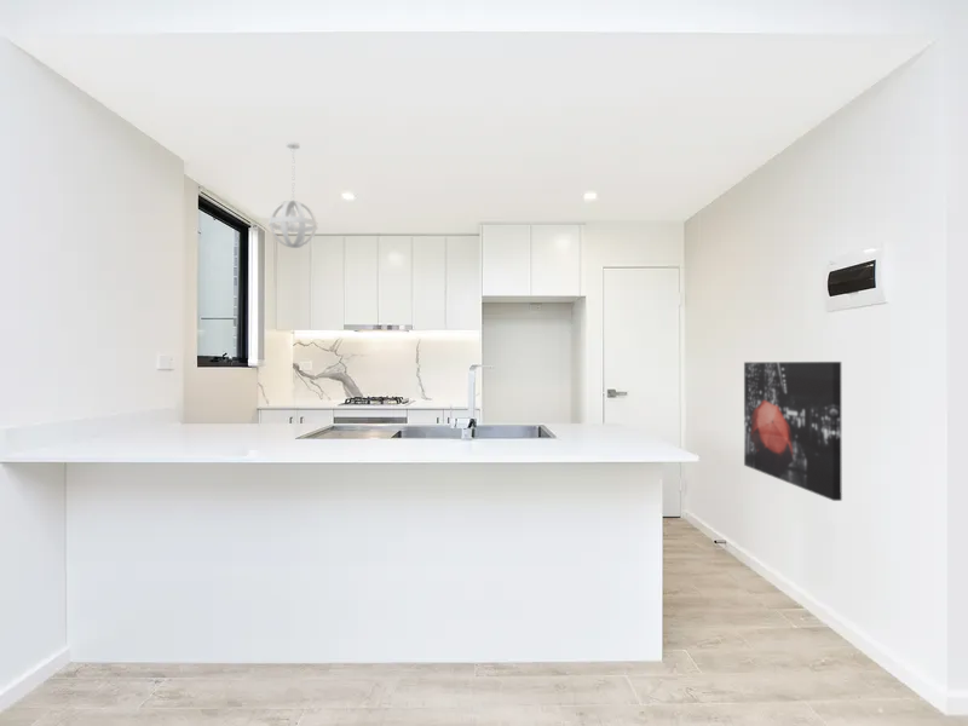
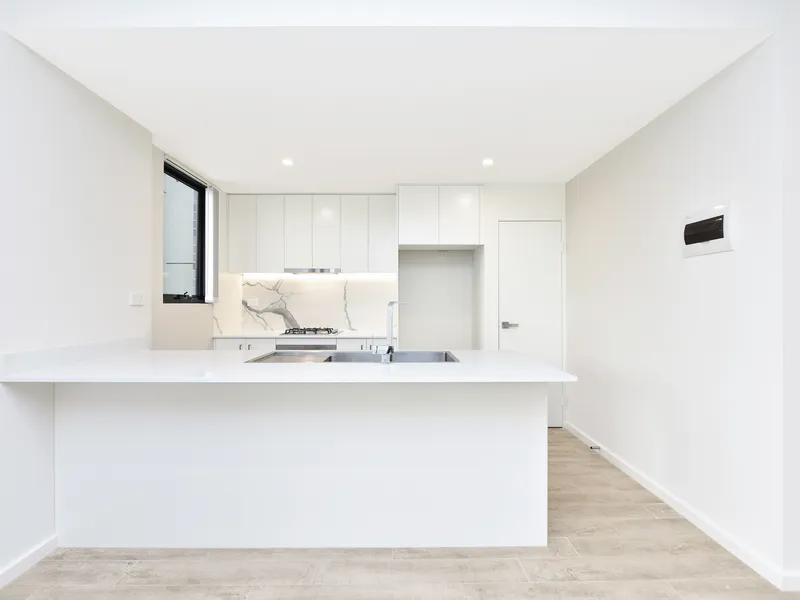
- wall art [743,361,843,502]
- pendant light [267,140,318,249]
